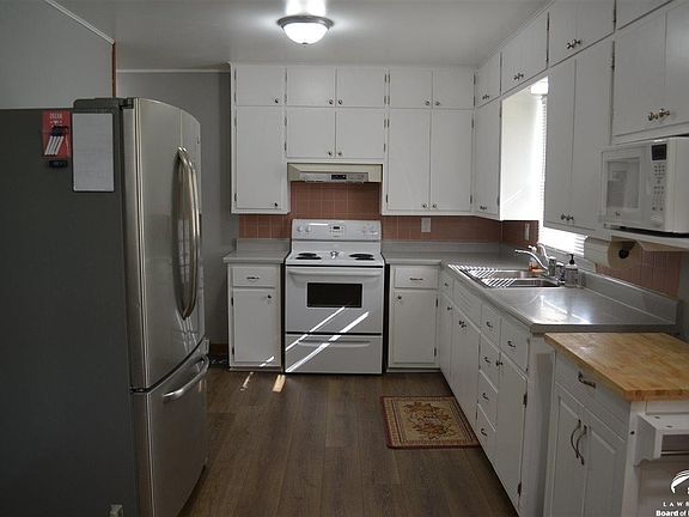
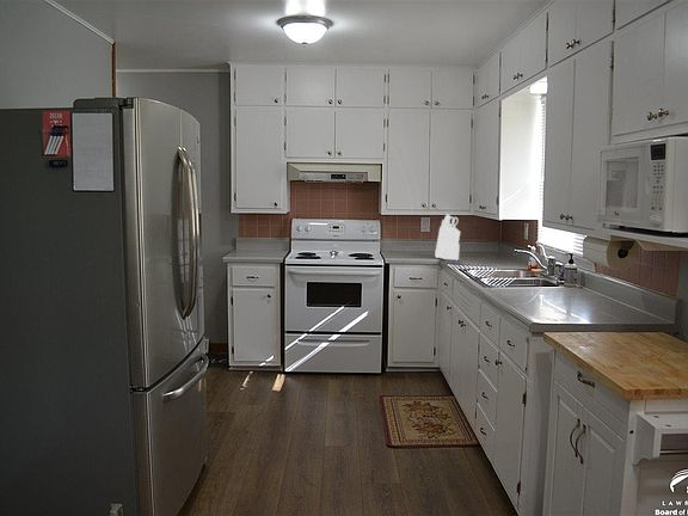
+ knife block [434,214,461,260]
